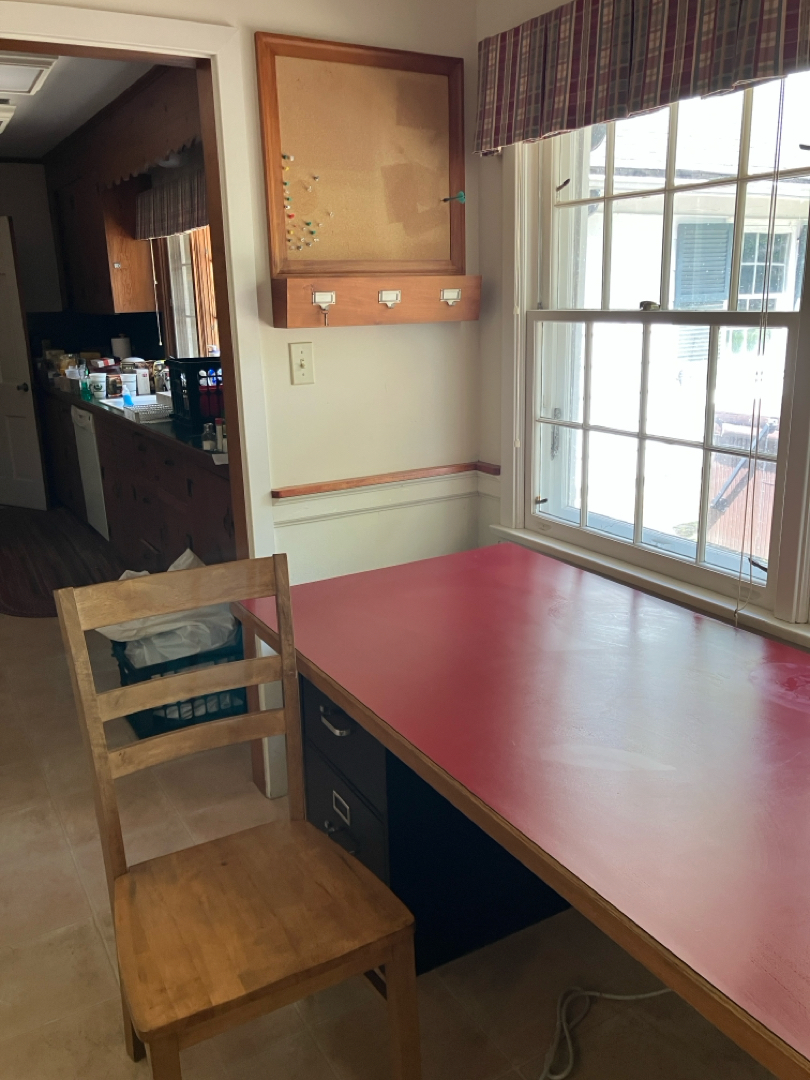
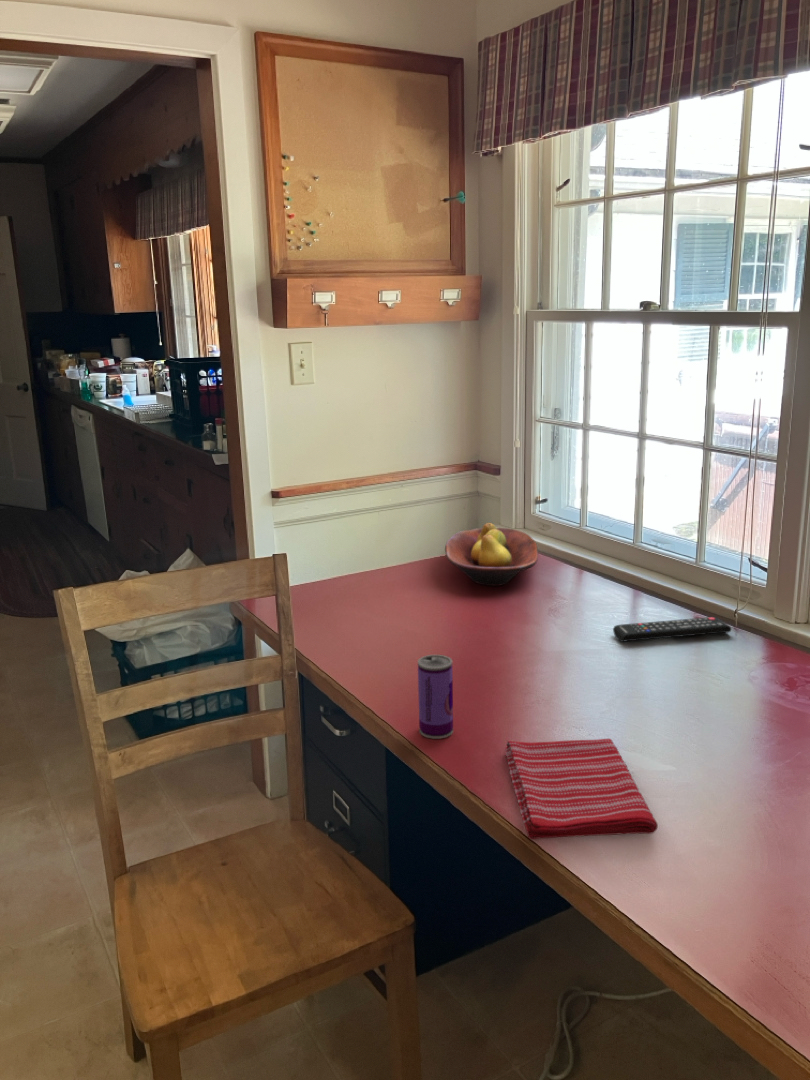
+ fruit bowl [444,522,539,587]
+ remote control [612,616,732,643]
+ dish towel [505,738,659,840]
+ beverage can [417,654,454,740]
